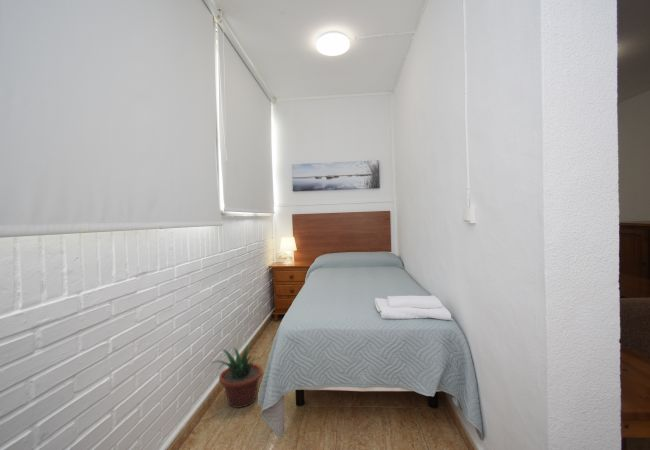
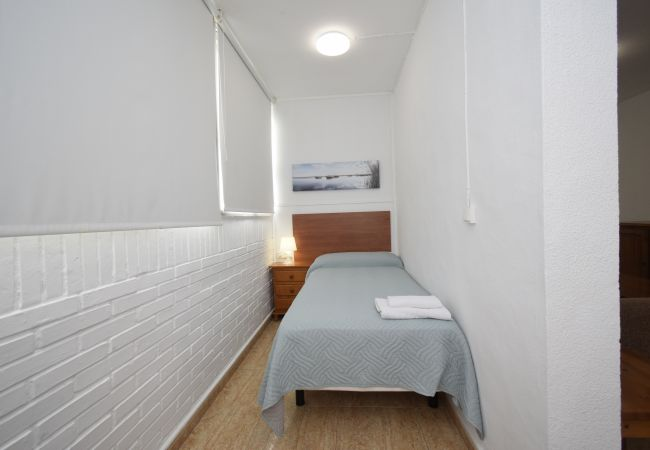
- potted plant [210,342,264,409]
